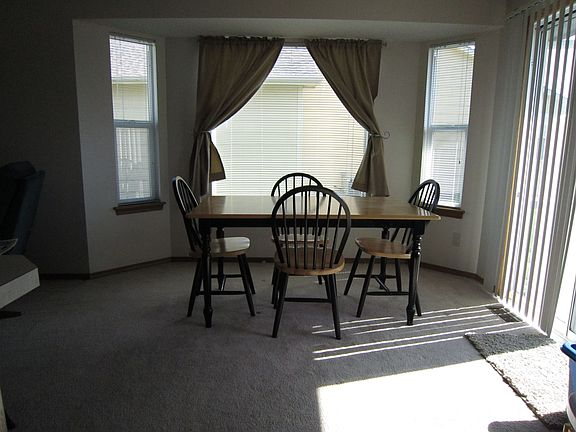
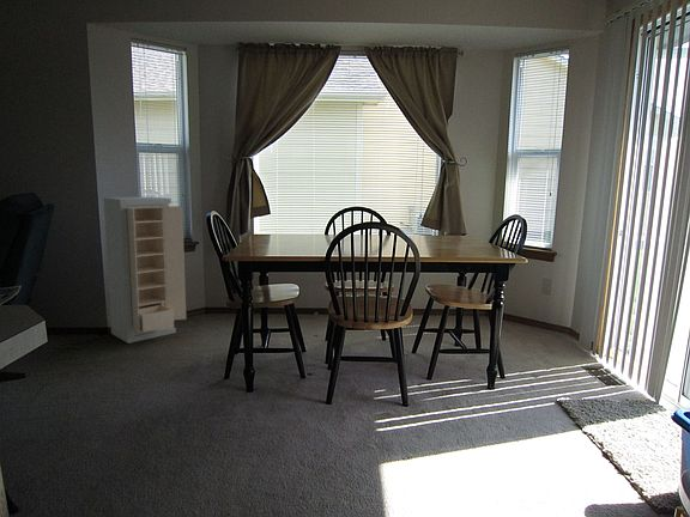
+ storage cabinet [102,195,187,345]
